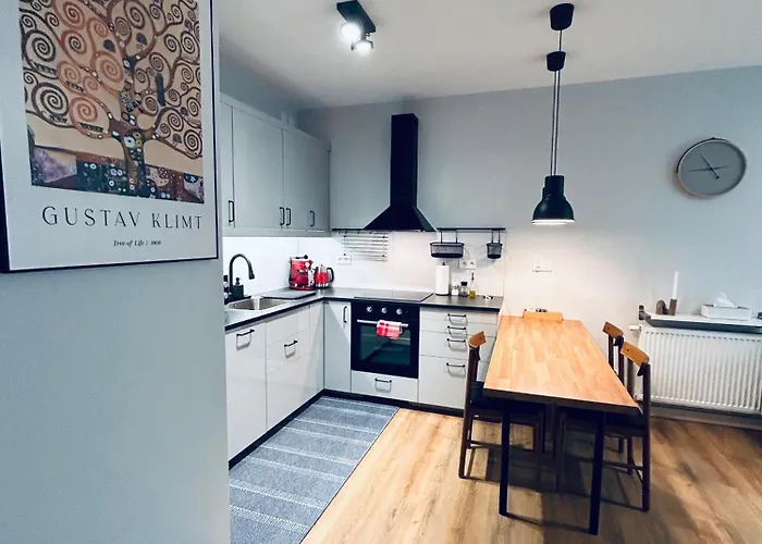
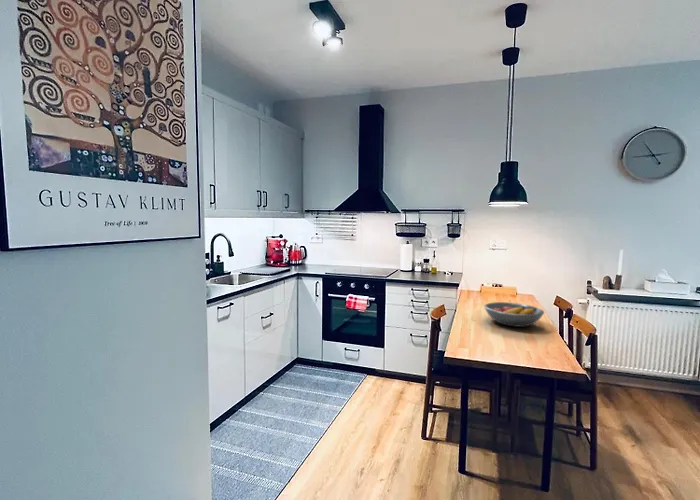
+ fruit bowl [483,301,545,328]
